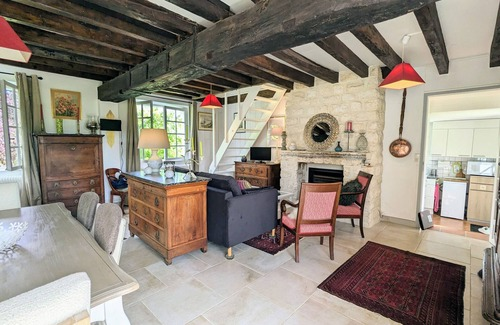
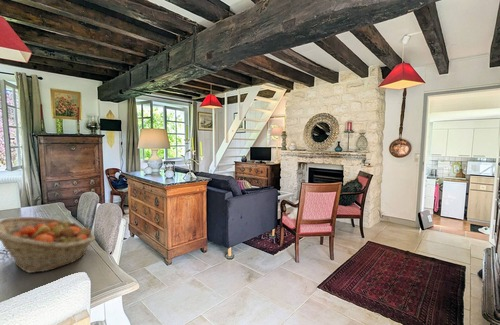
+ fruit basket [0,216,96,274]
